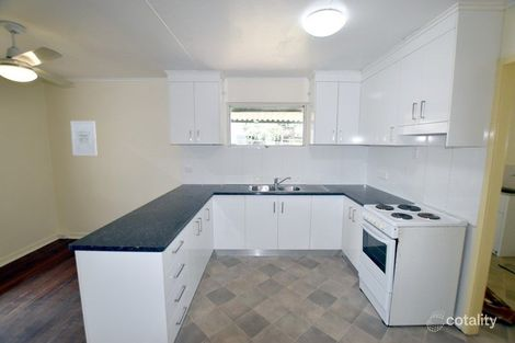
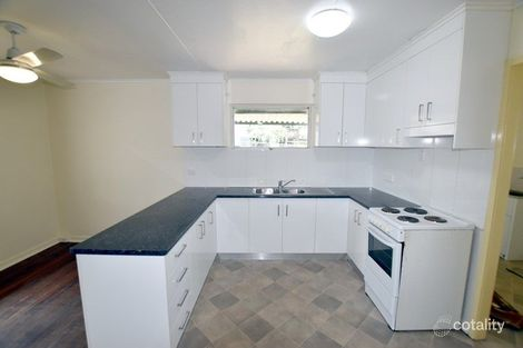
- wall art [69,119,98,157]
